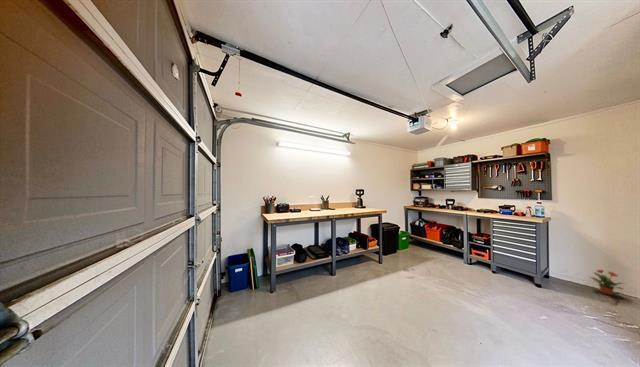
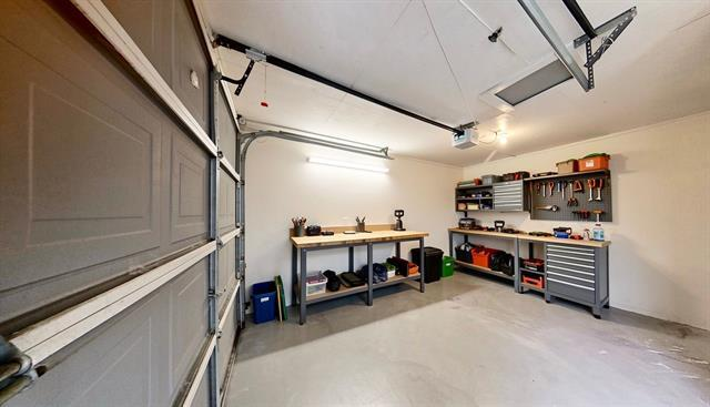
- potted plant [588,269,625,296]
